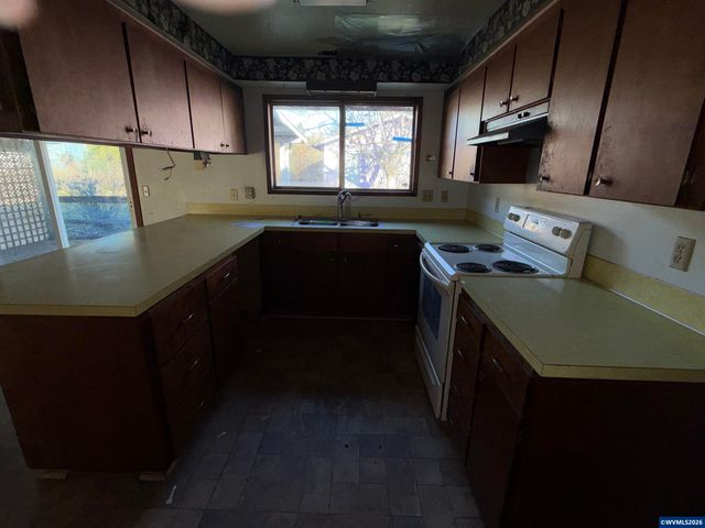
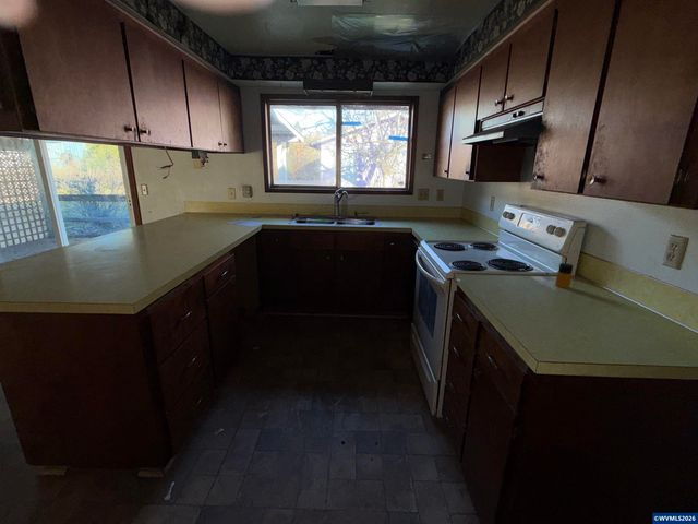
+ bottle [554,262,574,289]
